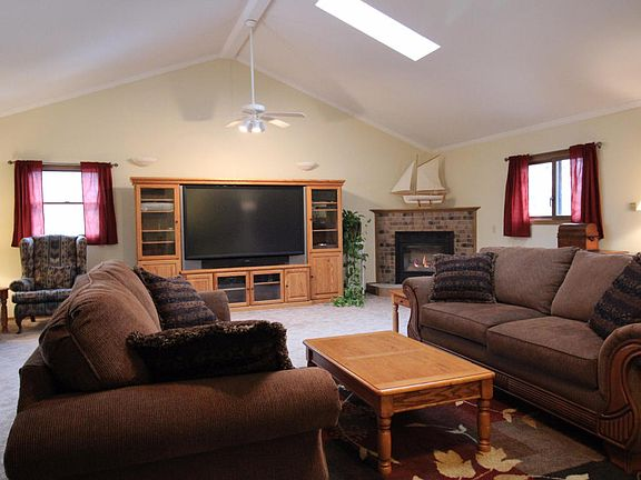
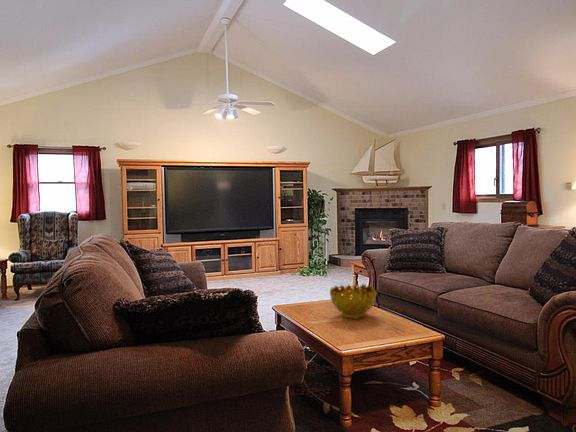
+ decorative bowl [329,283,377,320]
